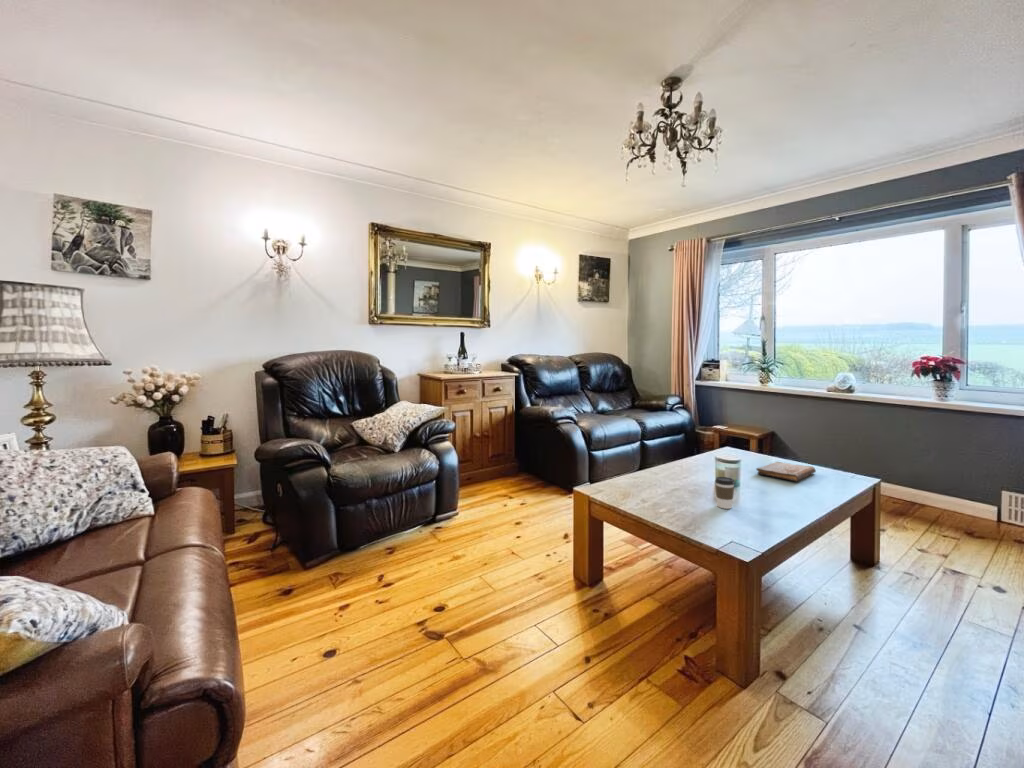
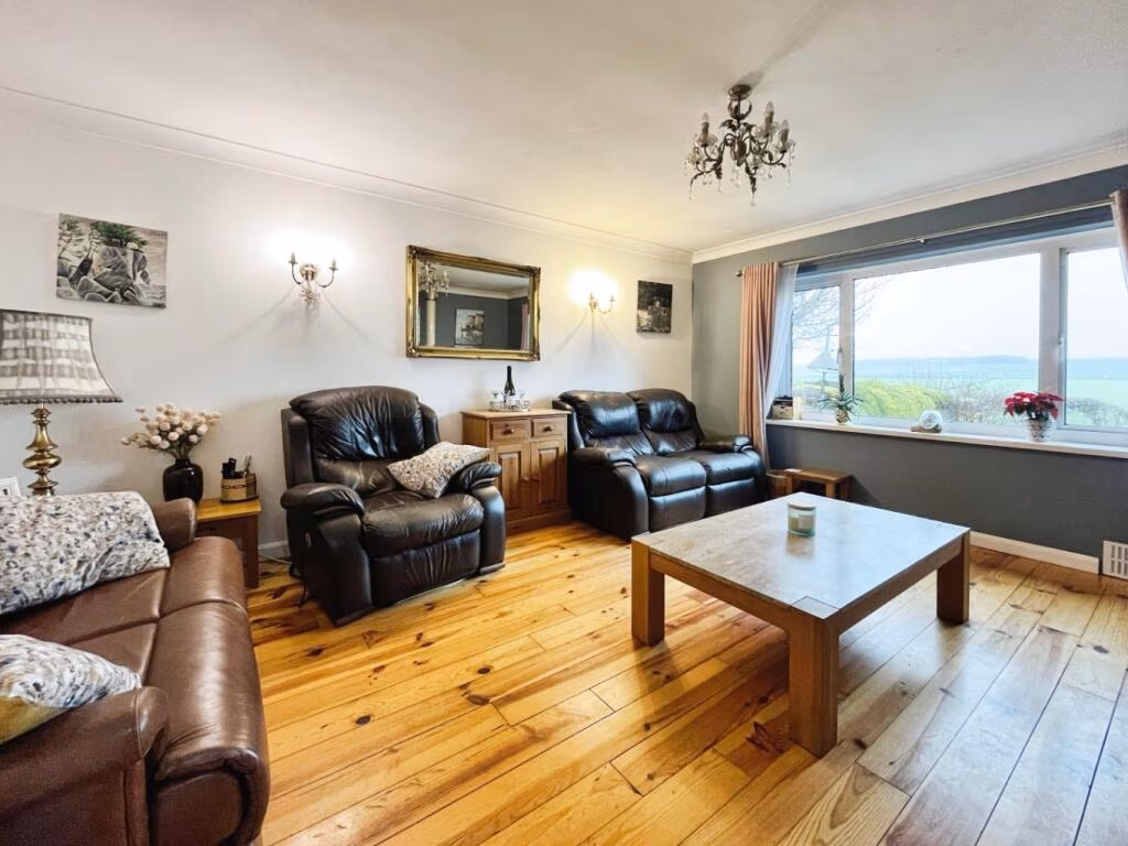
- coffee cup [714,476,736,510]
- book [755,461,817,482]
